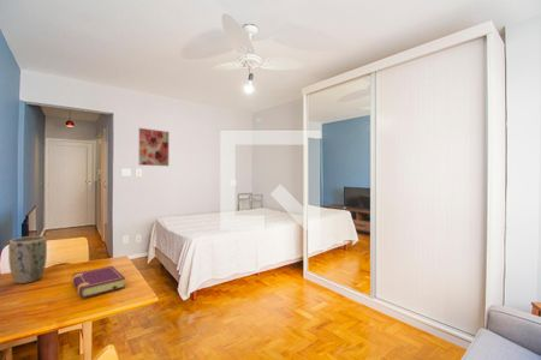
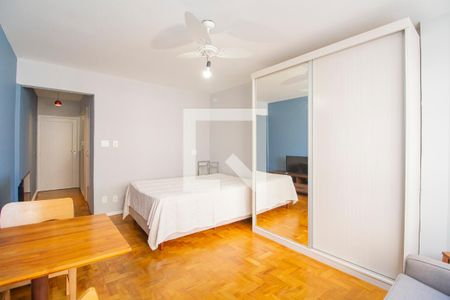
- plant pot [7,235,48,284]
- wall art [138,127,170,167]
- book [71,265,126,299]
